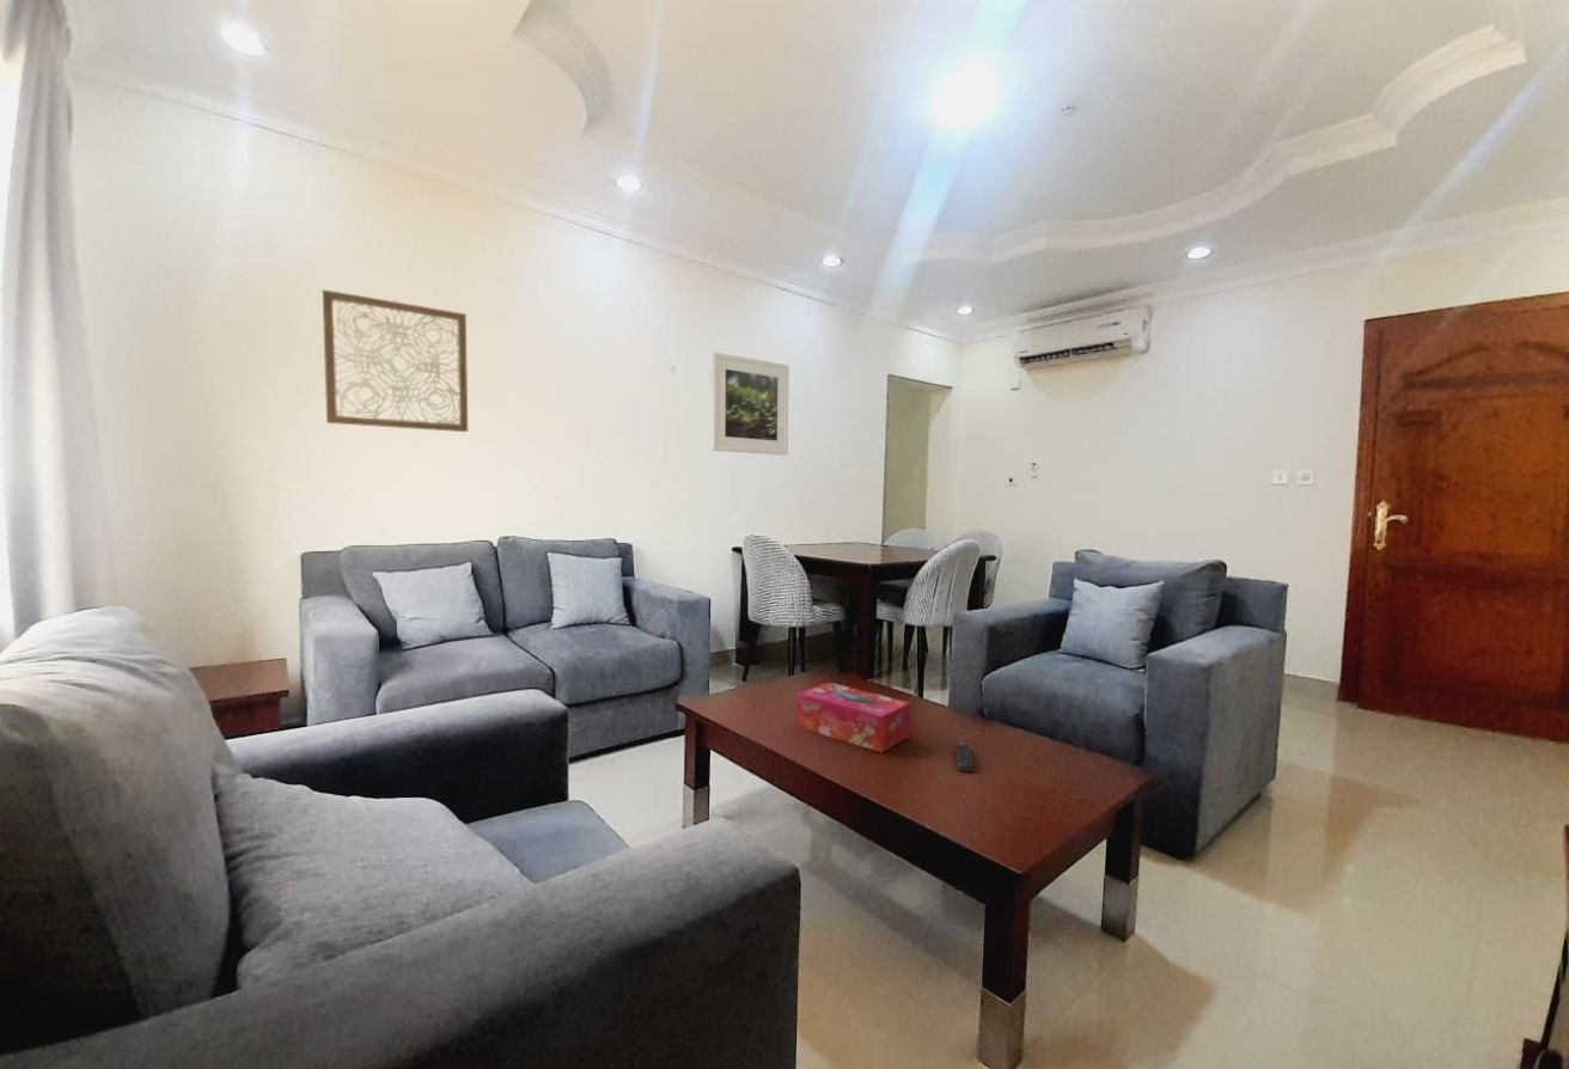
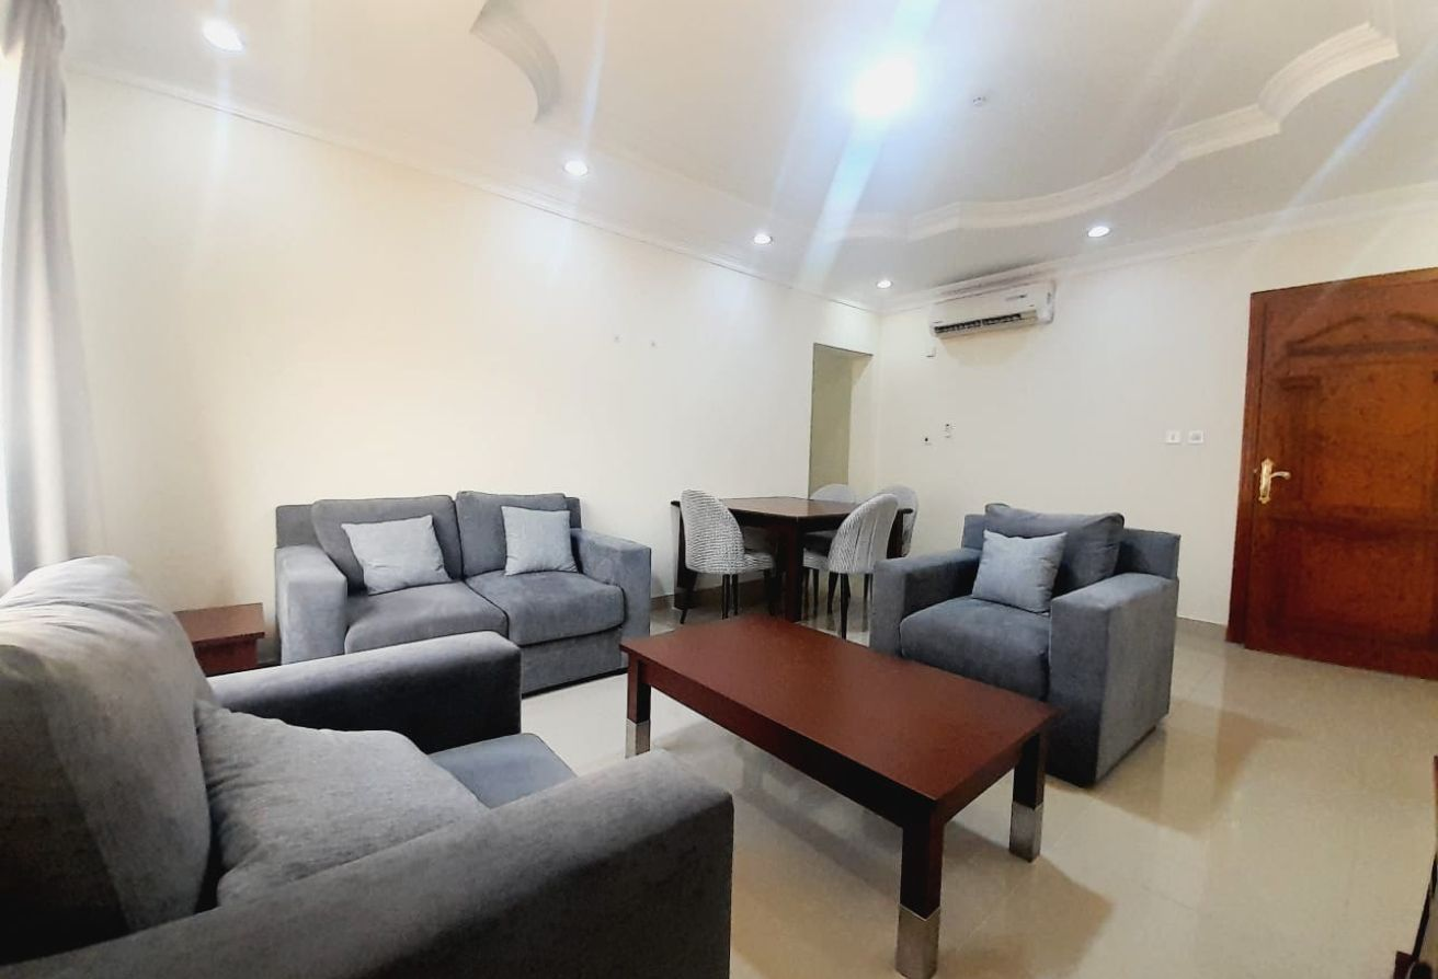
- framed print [710,352,790,457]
- tissue box [795,682,911,753]
- remote control [953,741,976,772]
- wall art [322,288,469,433]
